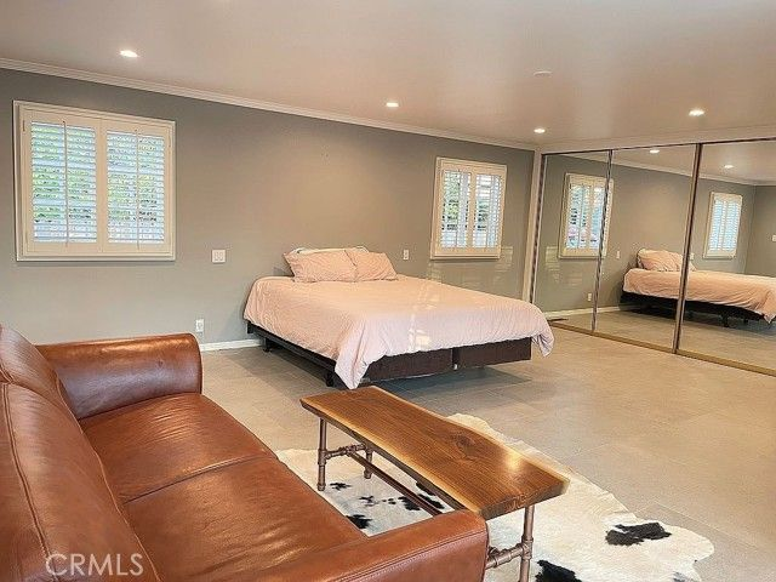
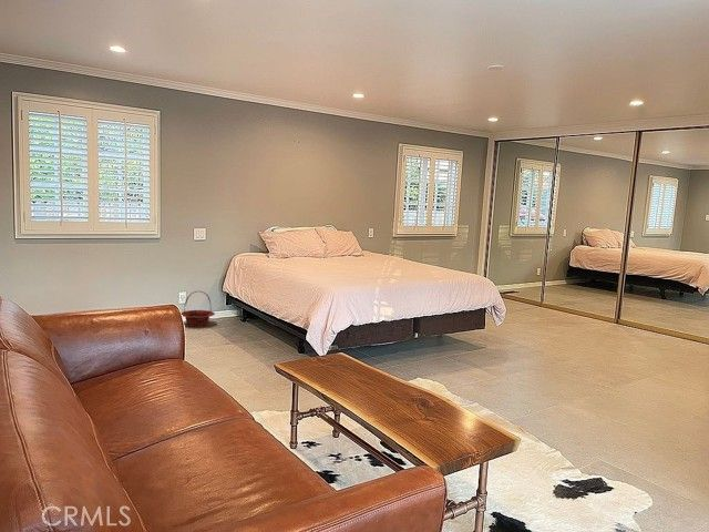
+ basket [181,290,216,328]
